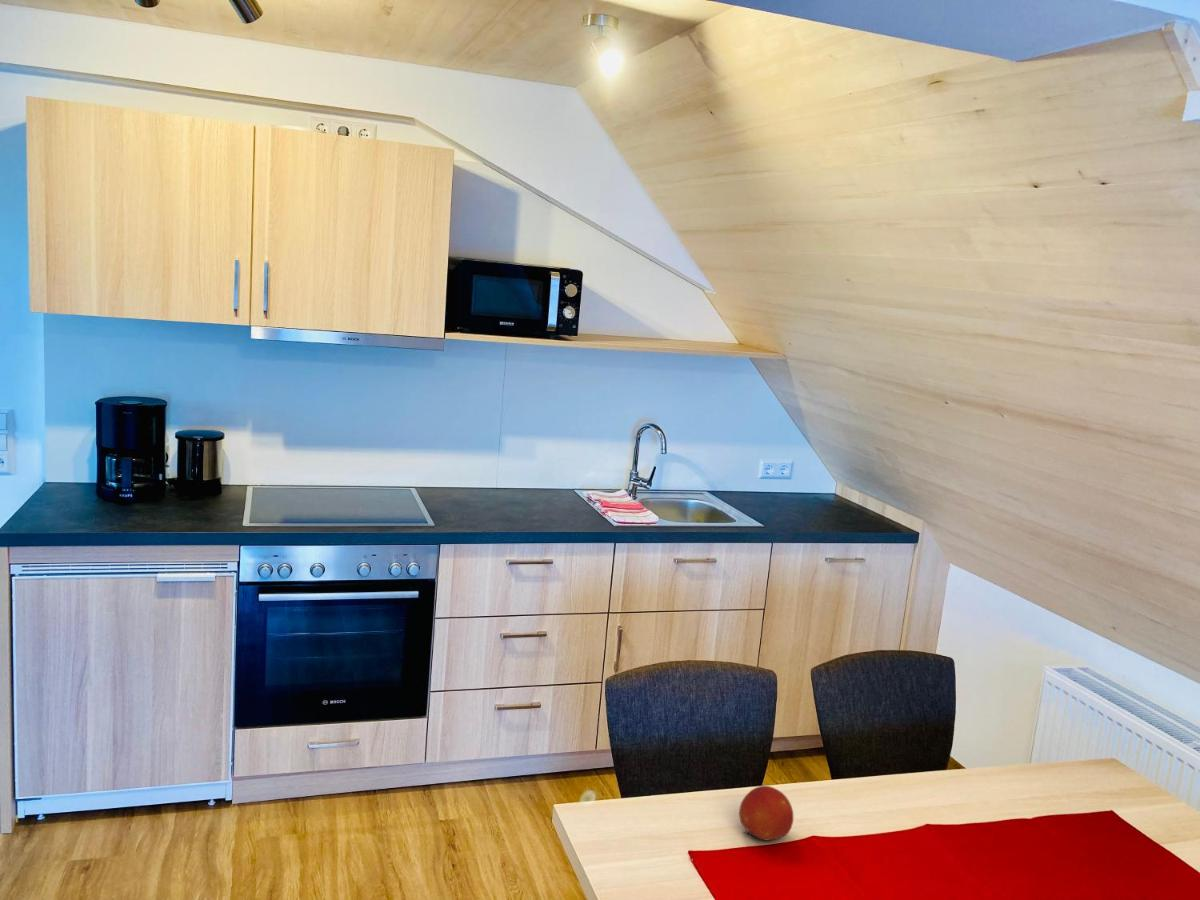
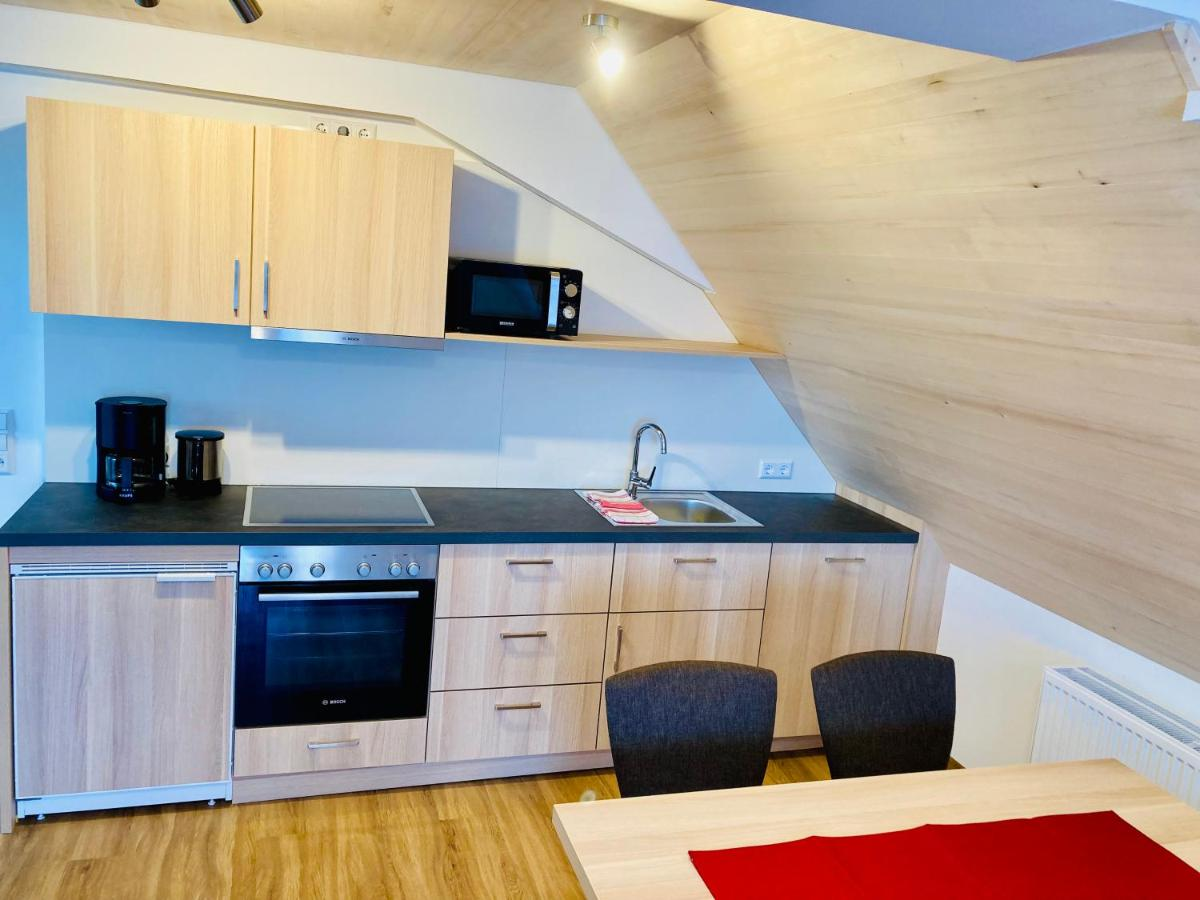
- fruit [738,785,795,842]
